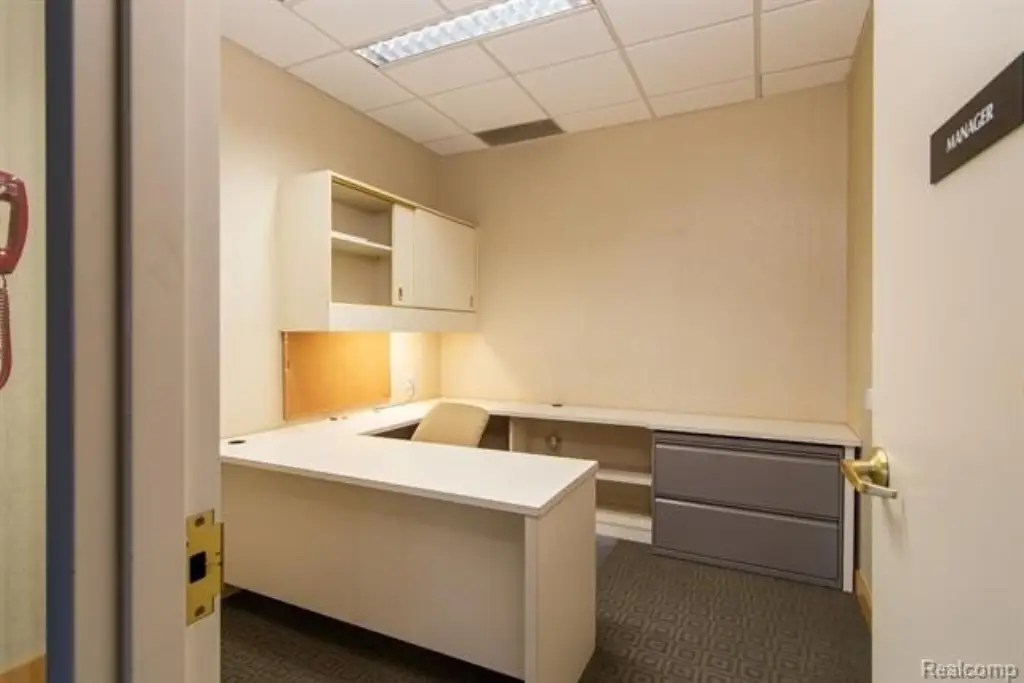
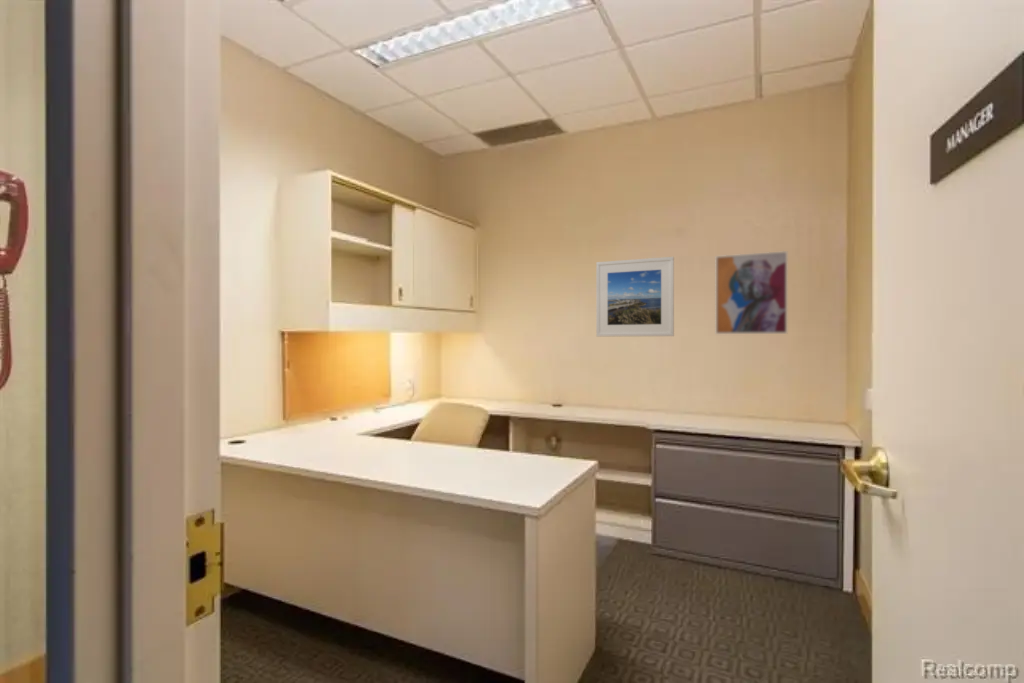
+ wall art [715,250,788,335]
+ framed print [595,256,675,338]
